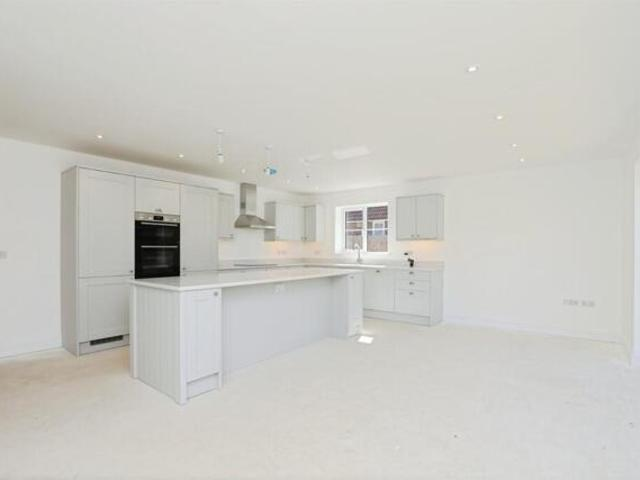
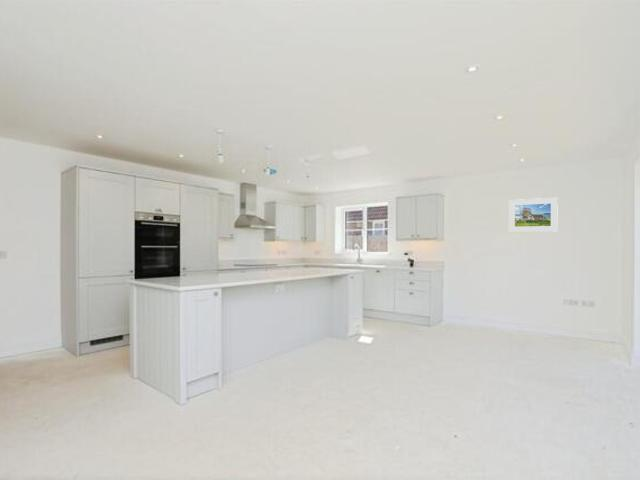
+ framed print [508,197,559,233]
